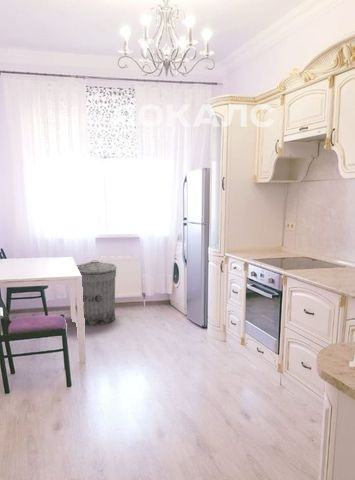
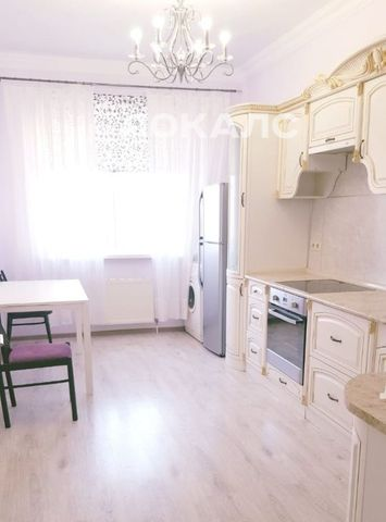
- trash can [76,259,117,326]
